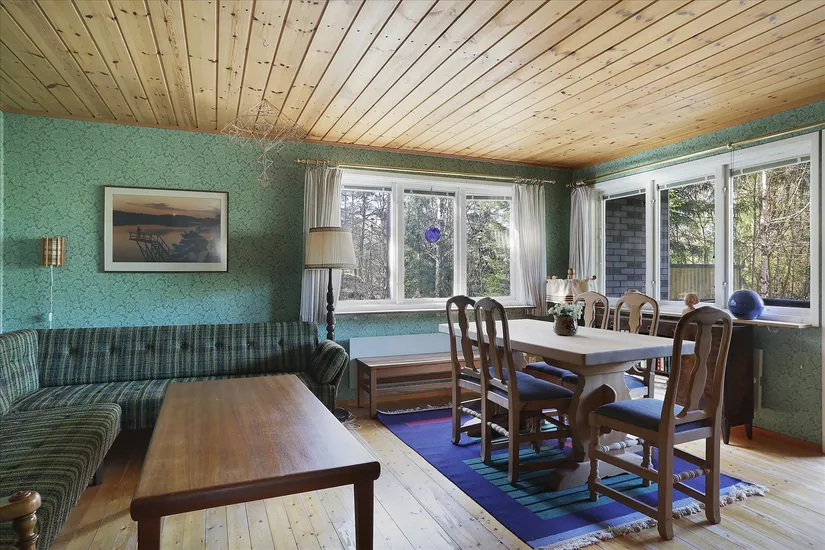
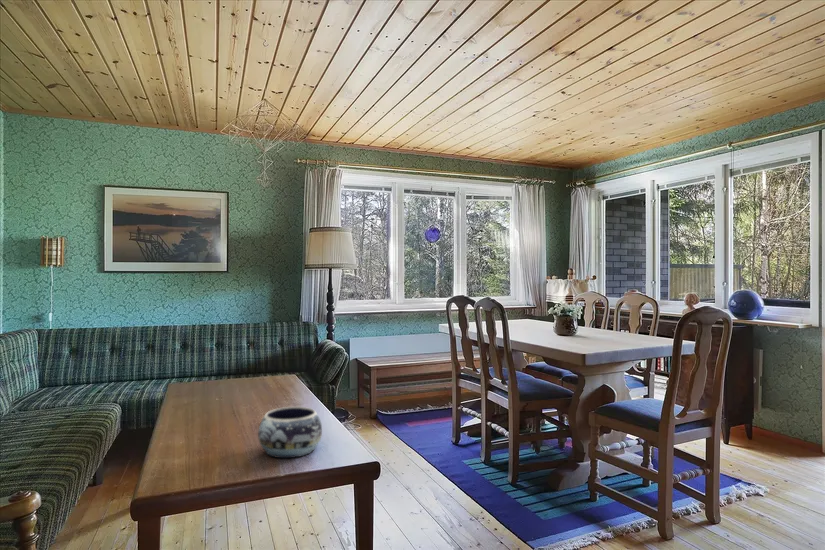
+ decorative bowl [257,406,323,459]
